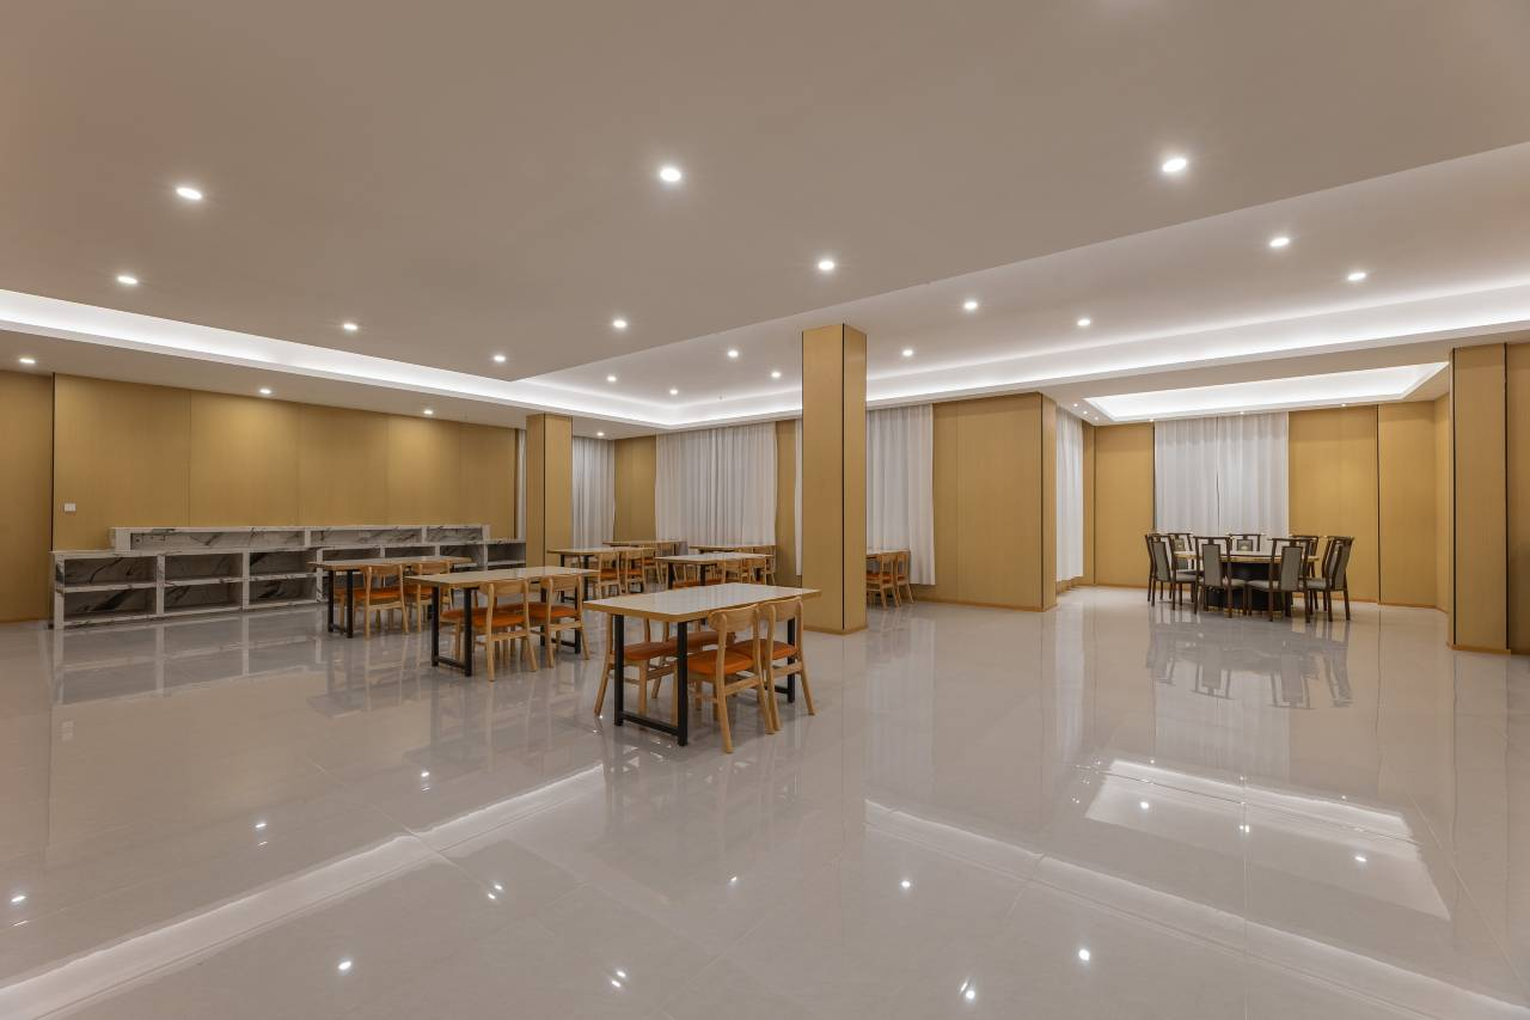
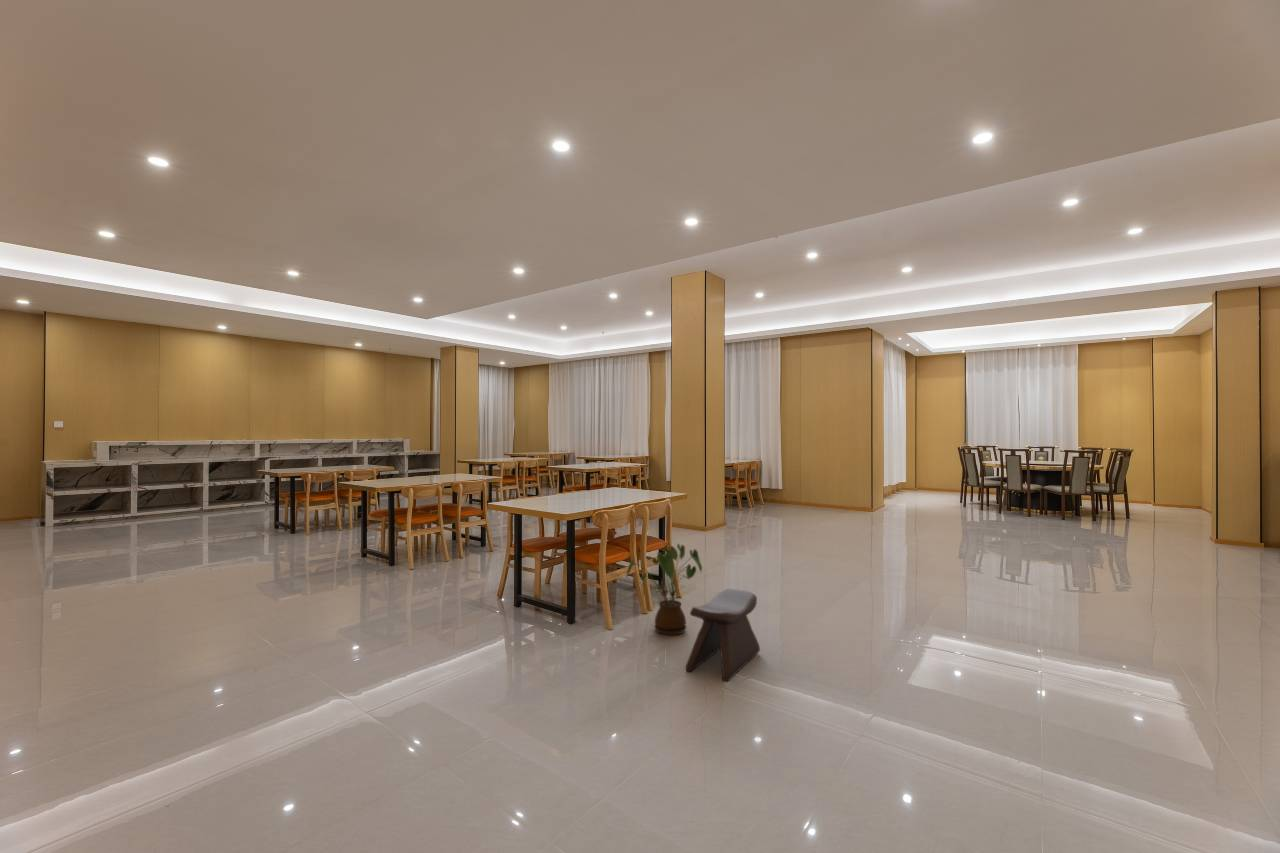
+ house plant [626,543,703,636]
+ stool [685,588,761,682]
